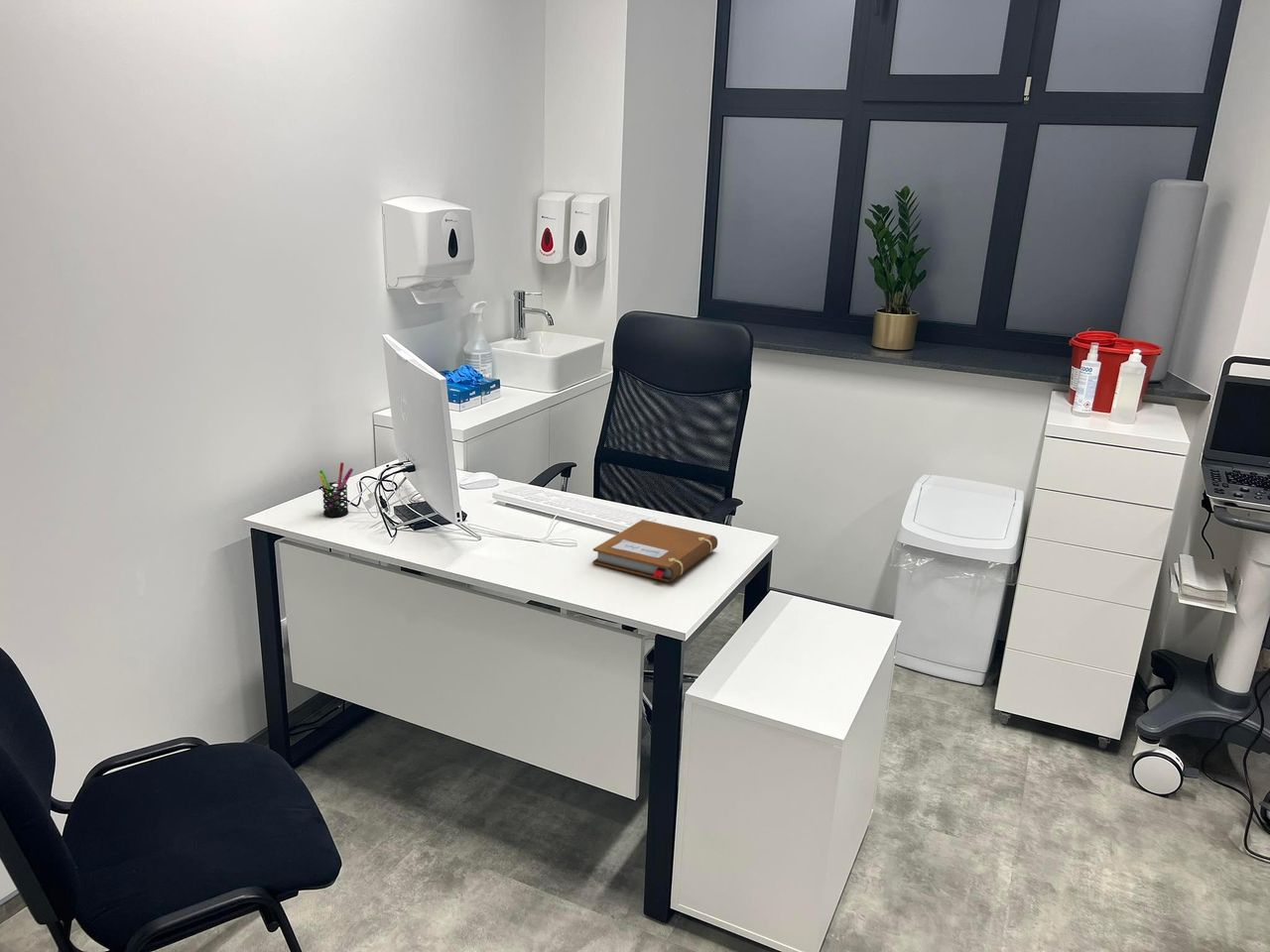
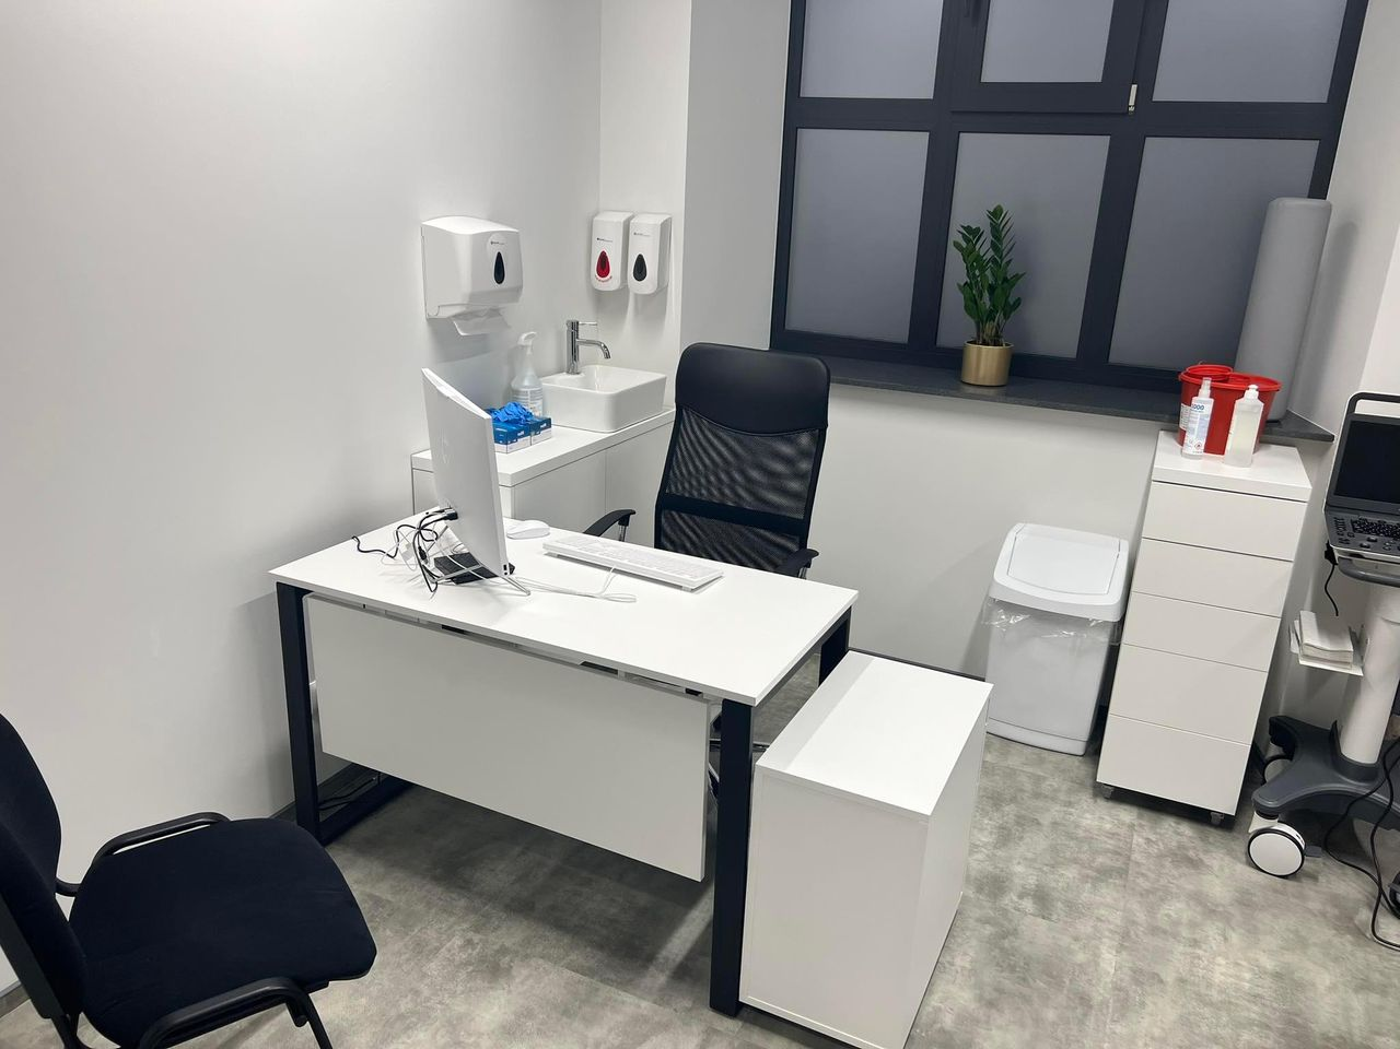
- pen holder [318,462,354,518]
- notebook [591,519,718,583]
